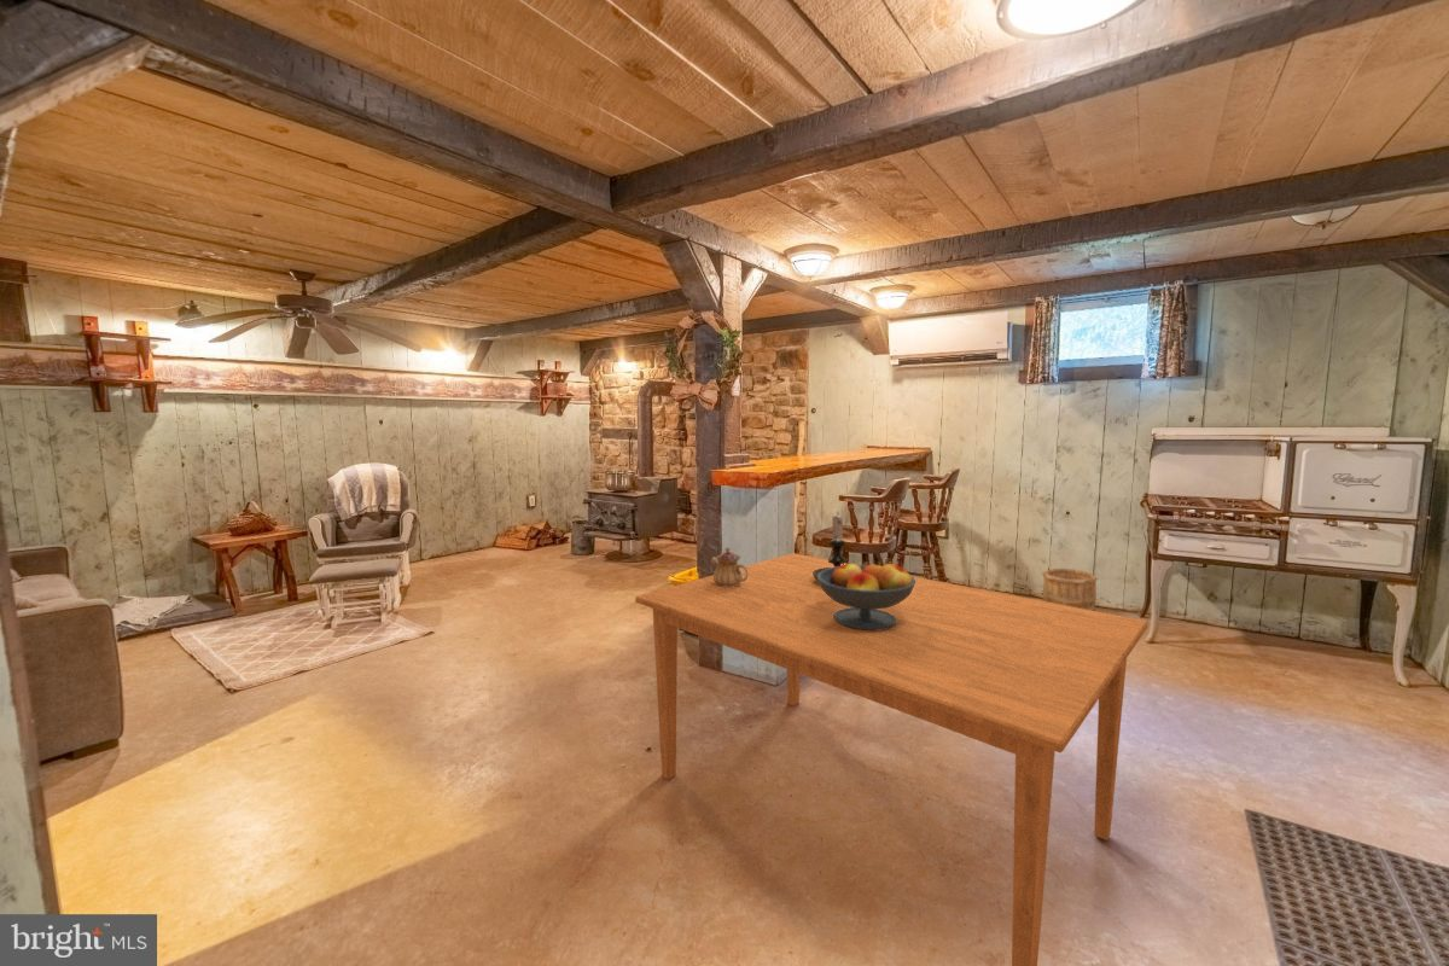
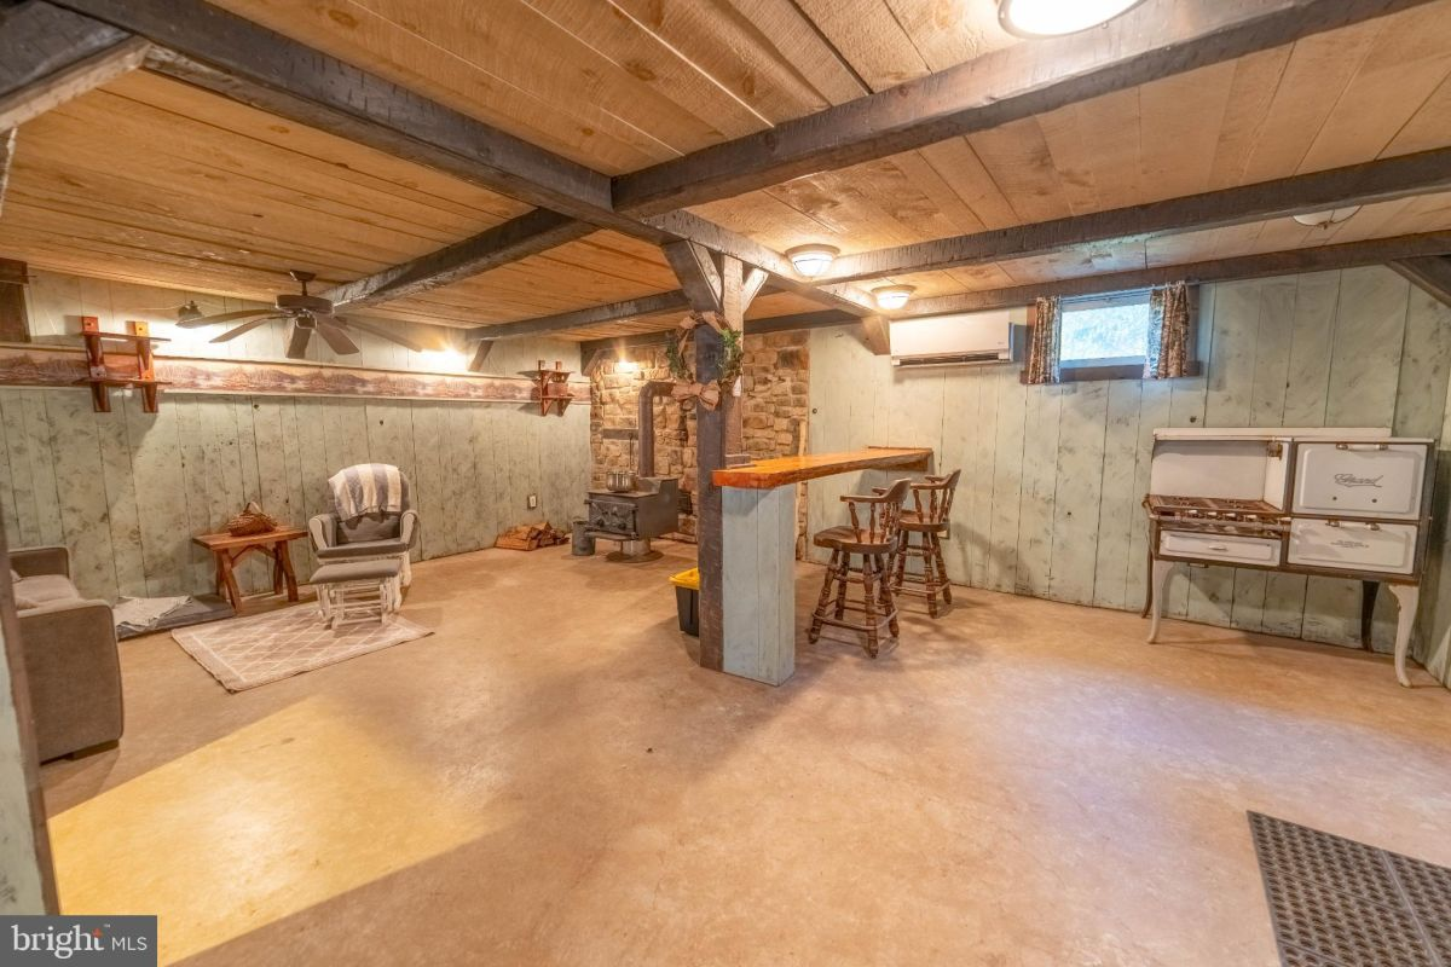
- fruit bowl [817,560,915,630]
- teapot [709,546,747,587]
- dining table [634,552,1150,966]
- candle holder [813,510,848,582]
- wooden bucket [1041,568,1099,611]
